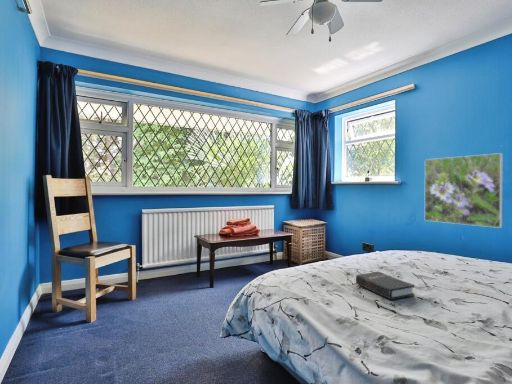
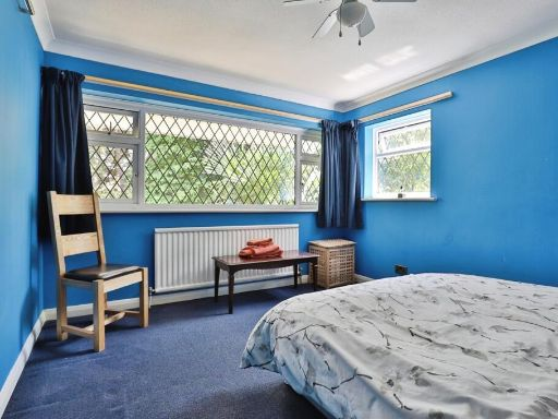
- hardback book [355,270,416,301]
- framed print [424,152,504,229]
